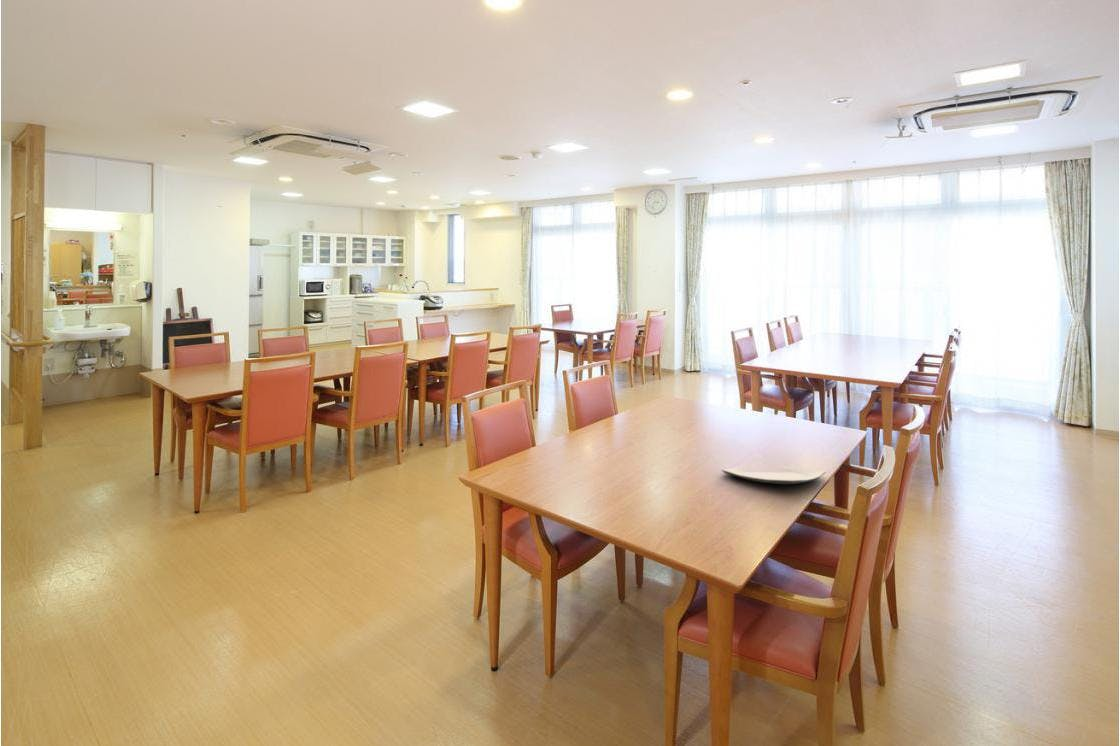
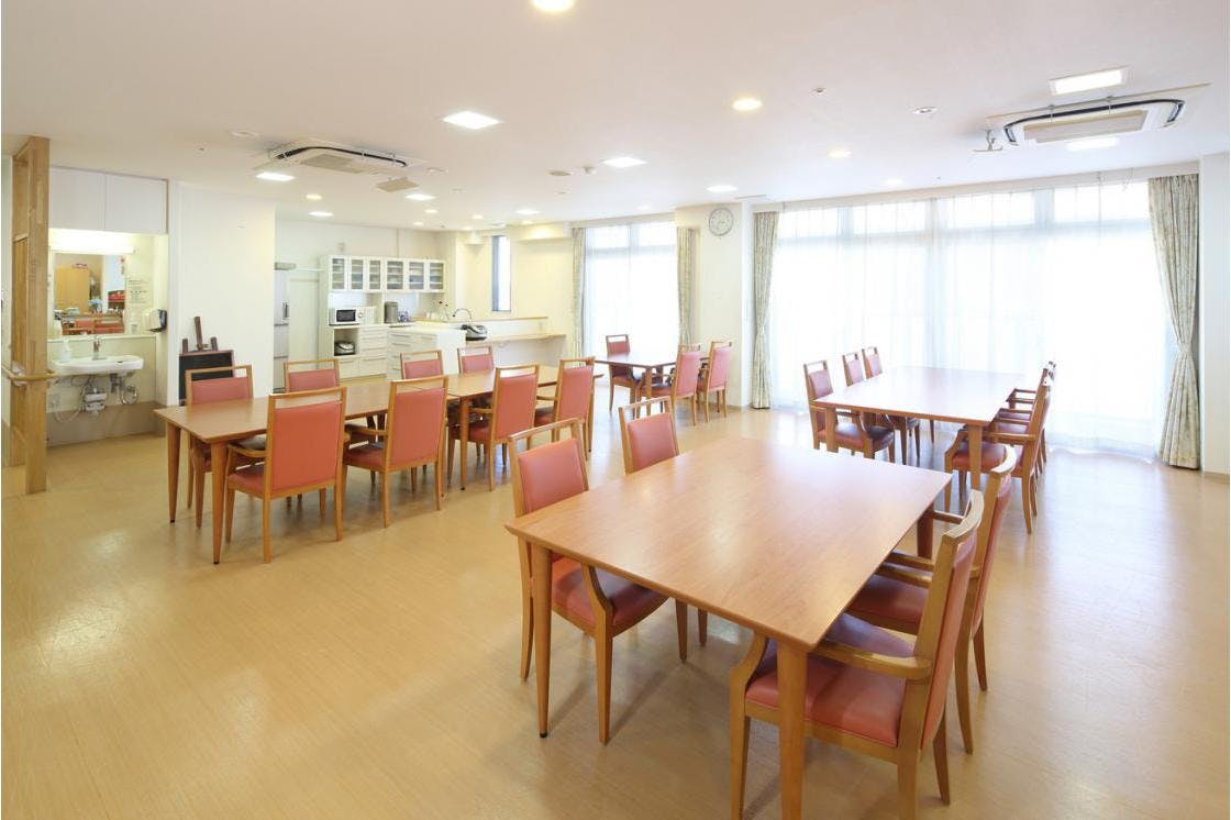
- plate [720,461,827,485]
